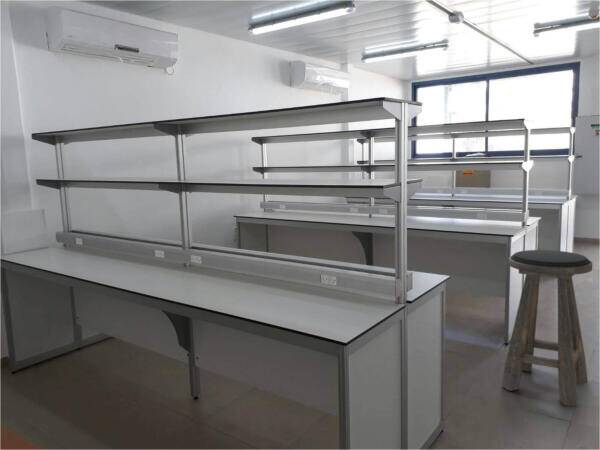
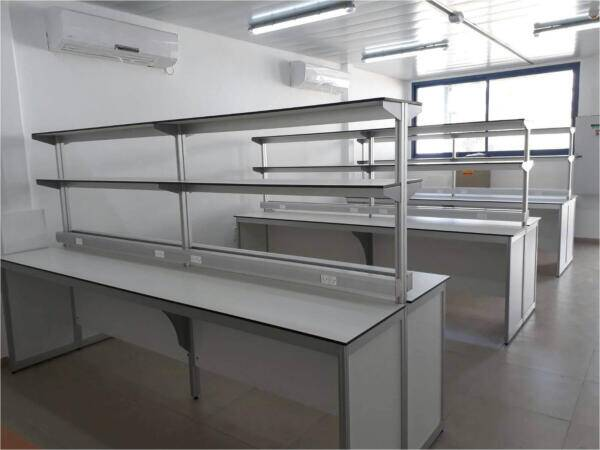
- stool [500,249,593,407]
